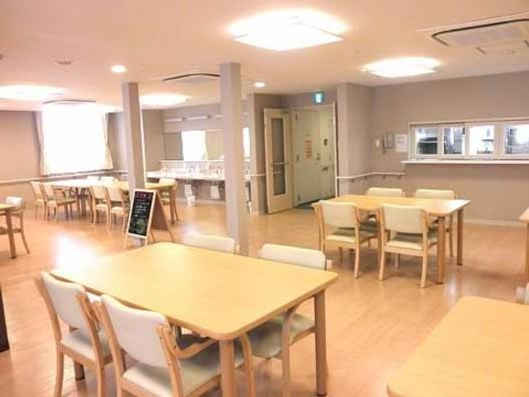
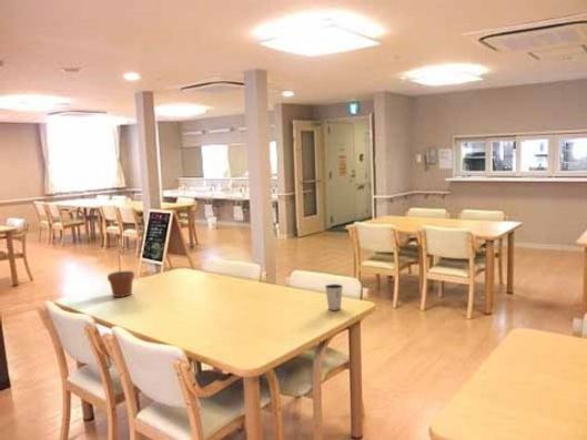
+ dixie cup [324,283,344,311]
+ potted flower [107,233,135,298]
